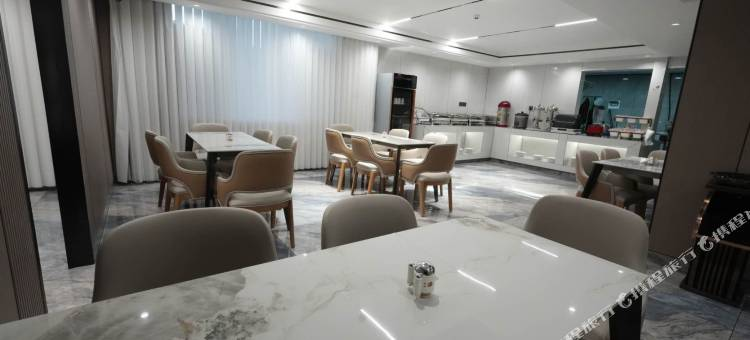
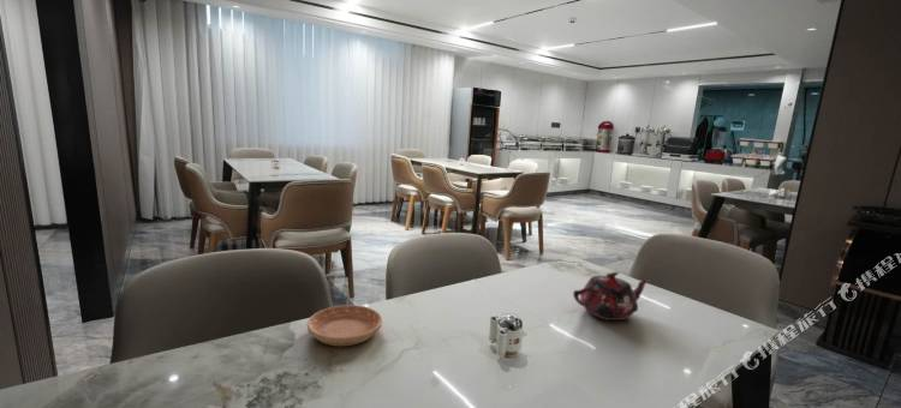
+ teapot [572,271,650,322]
+ saucer [306,304,383,347]
